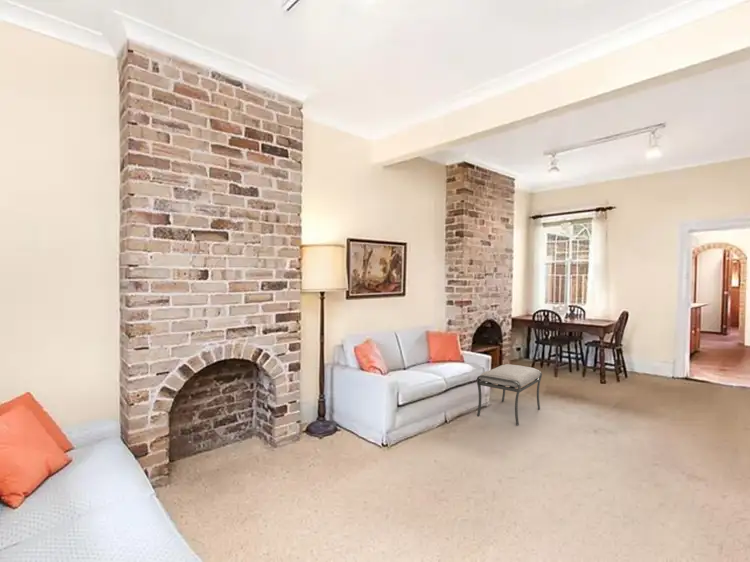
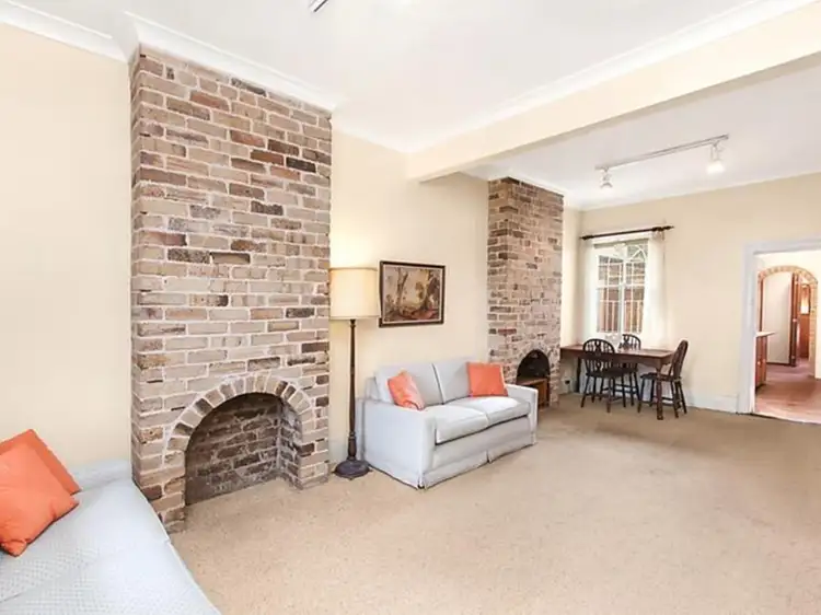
- ottoman [476,363,543,426]
